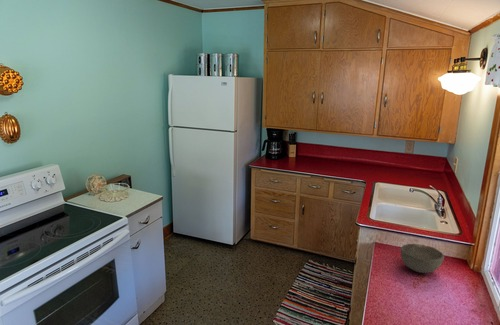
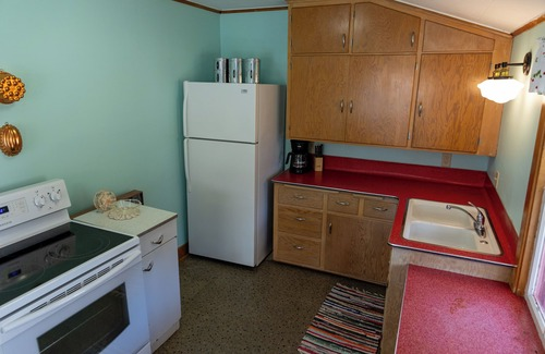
- bowl [400,243,445,274]
